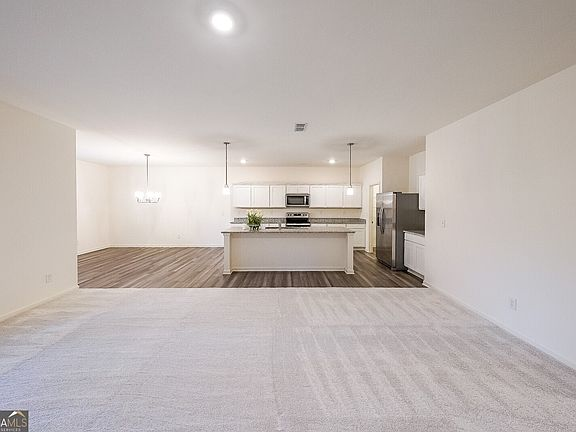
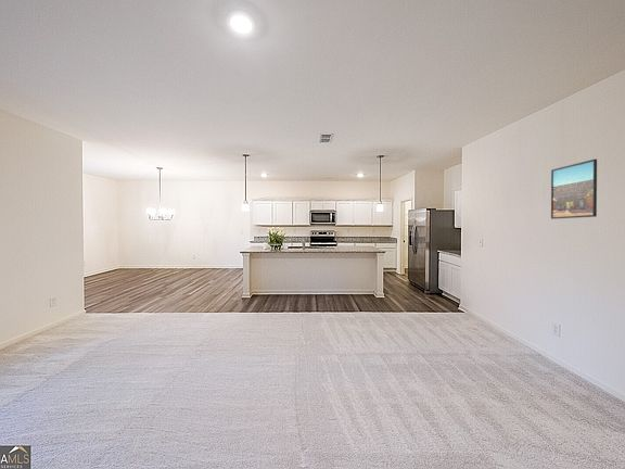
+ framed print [550,159,598,220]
